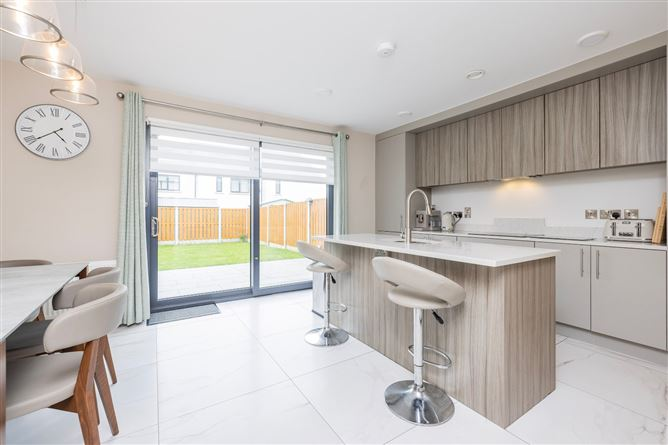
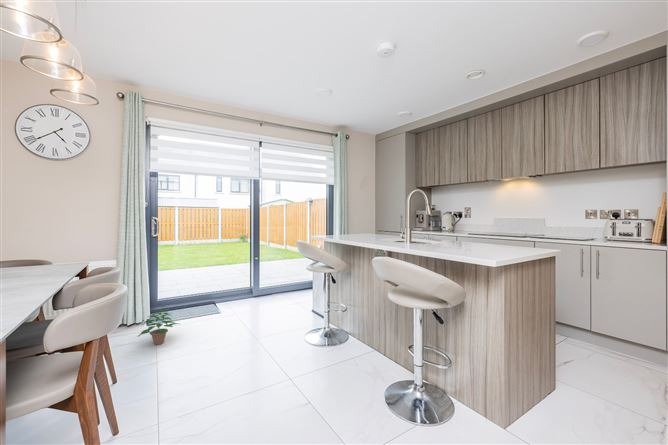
+ potted plant [135,306,181,346]
